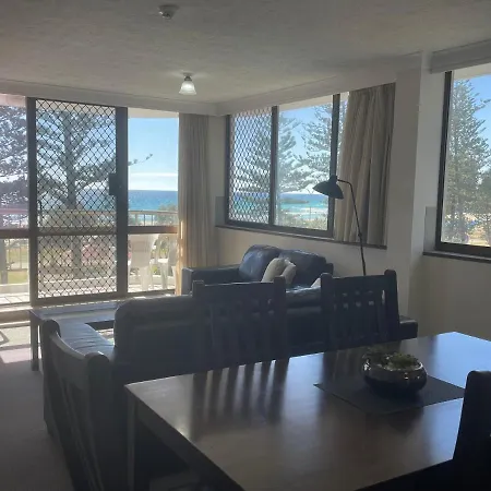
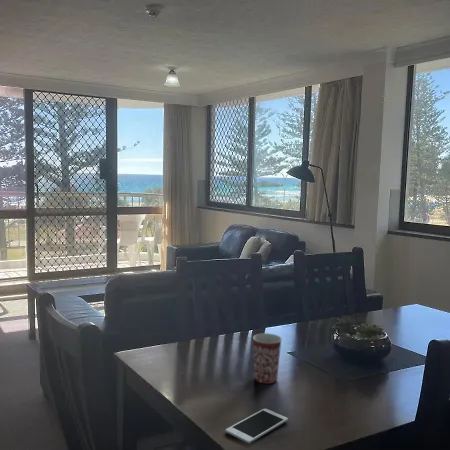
+ cell phone [225,408,289,444]
+ mug [252,332,283,385]
